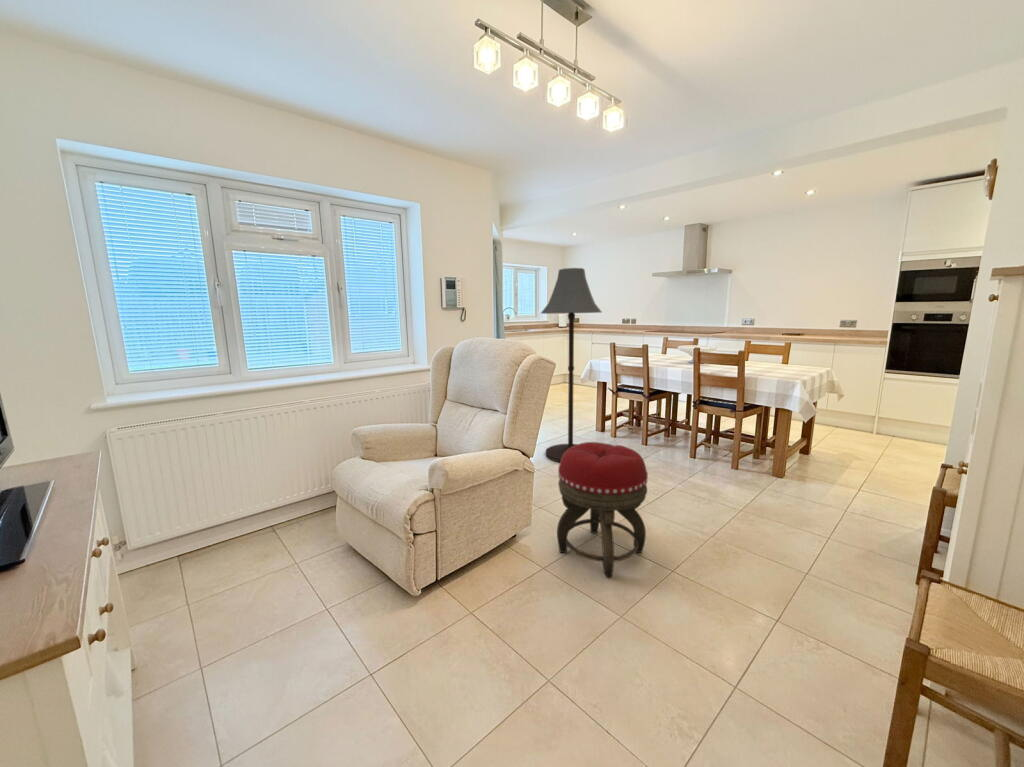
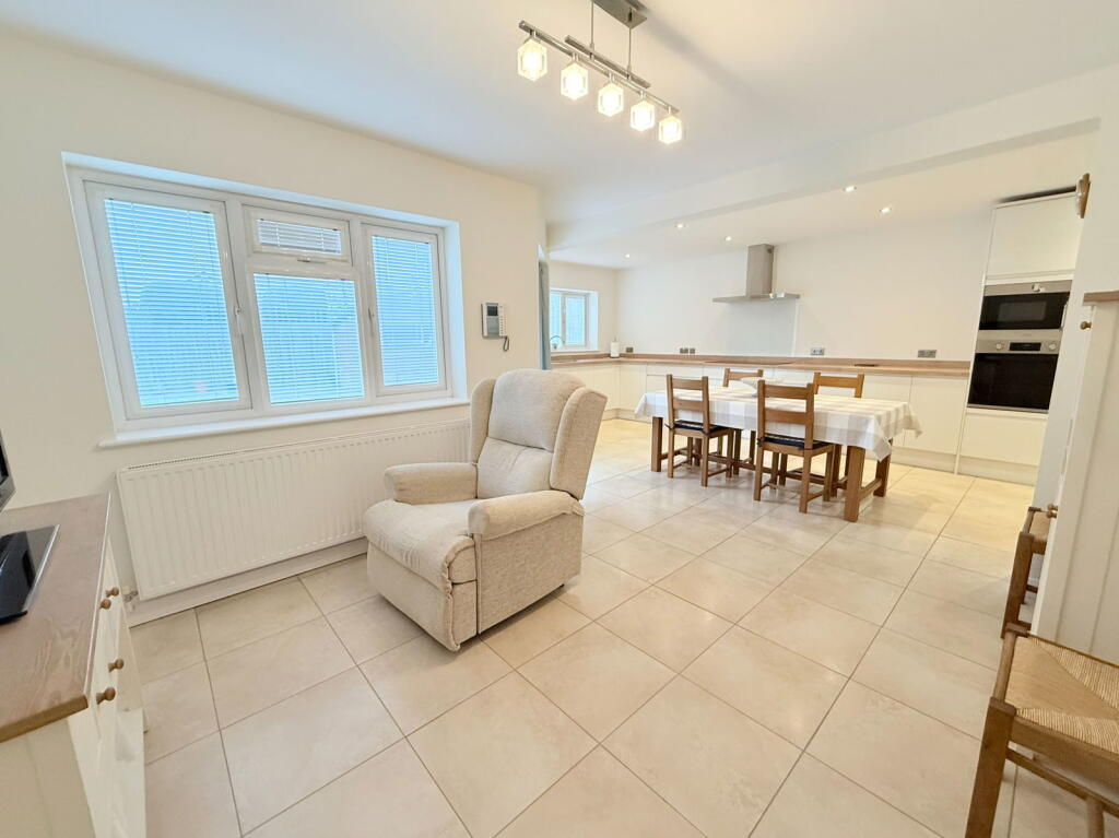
- floor lamp [540,267,603,463]
- footstool [556,441,649,578]
